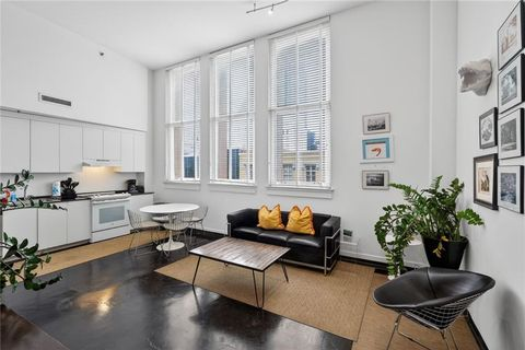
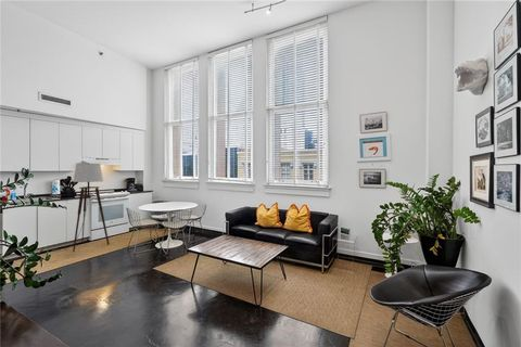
+ floor lamp [53,163,111,253]
